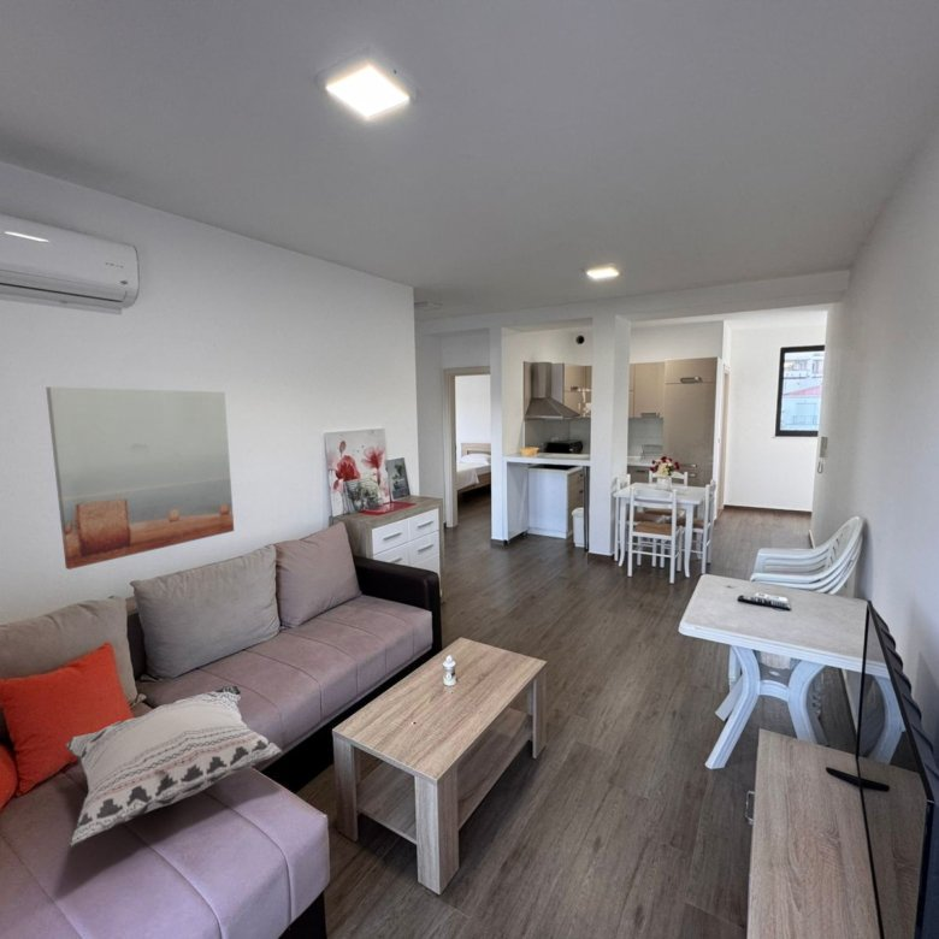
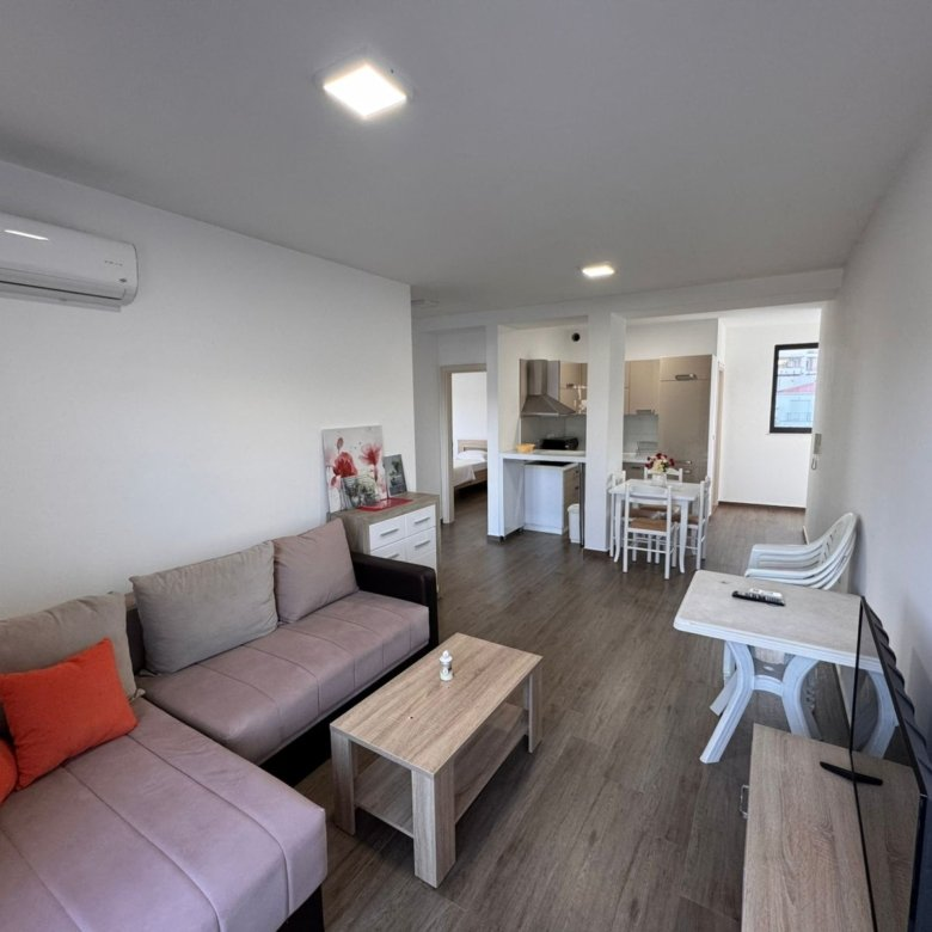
- decorative pillow [65,685,284,848]
- wall art [45,385,235,571]
